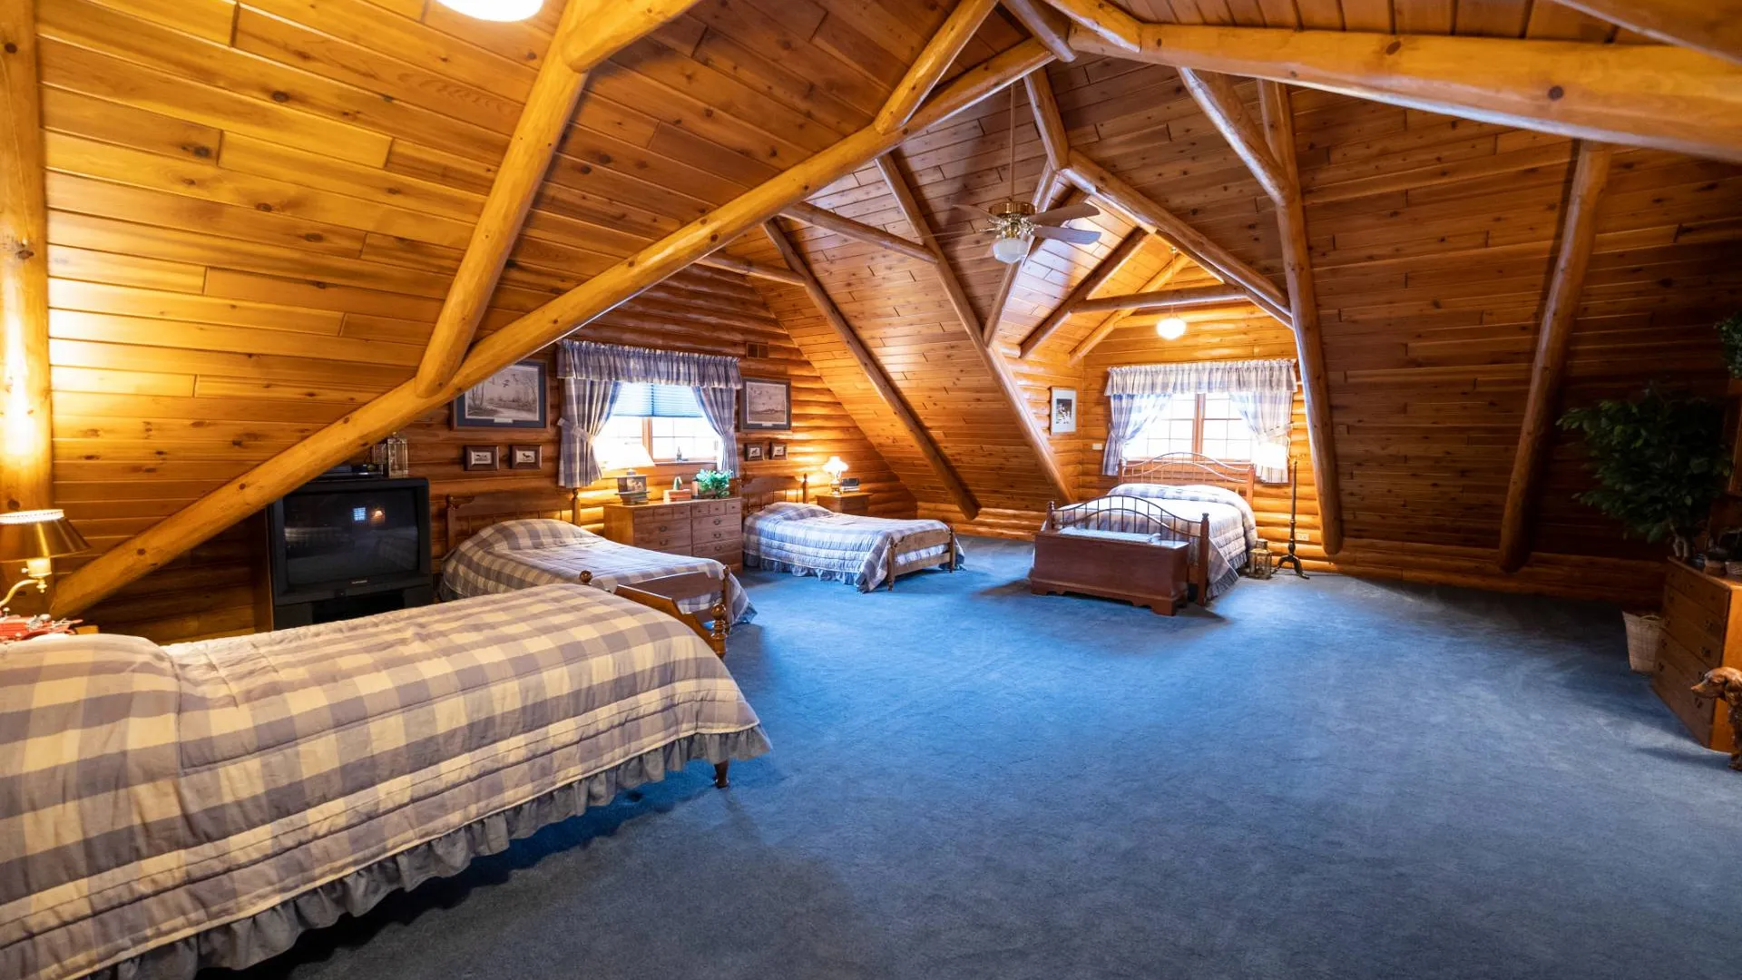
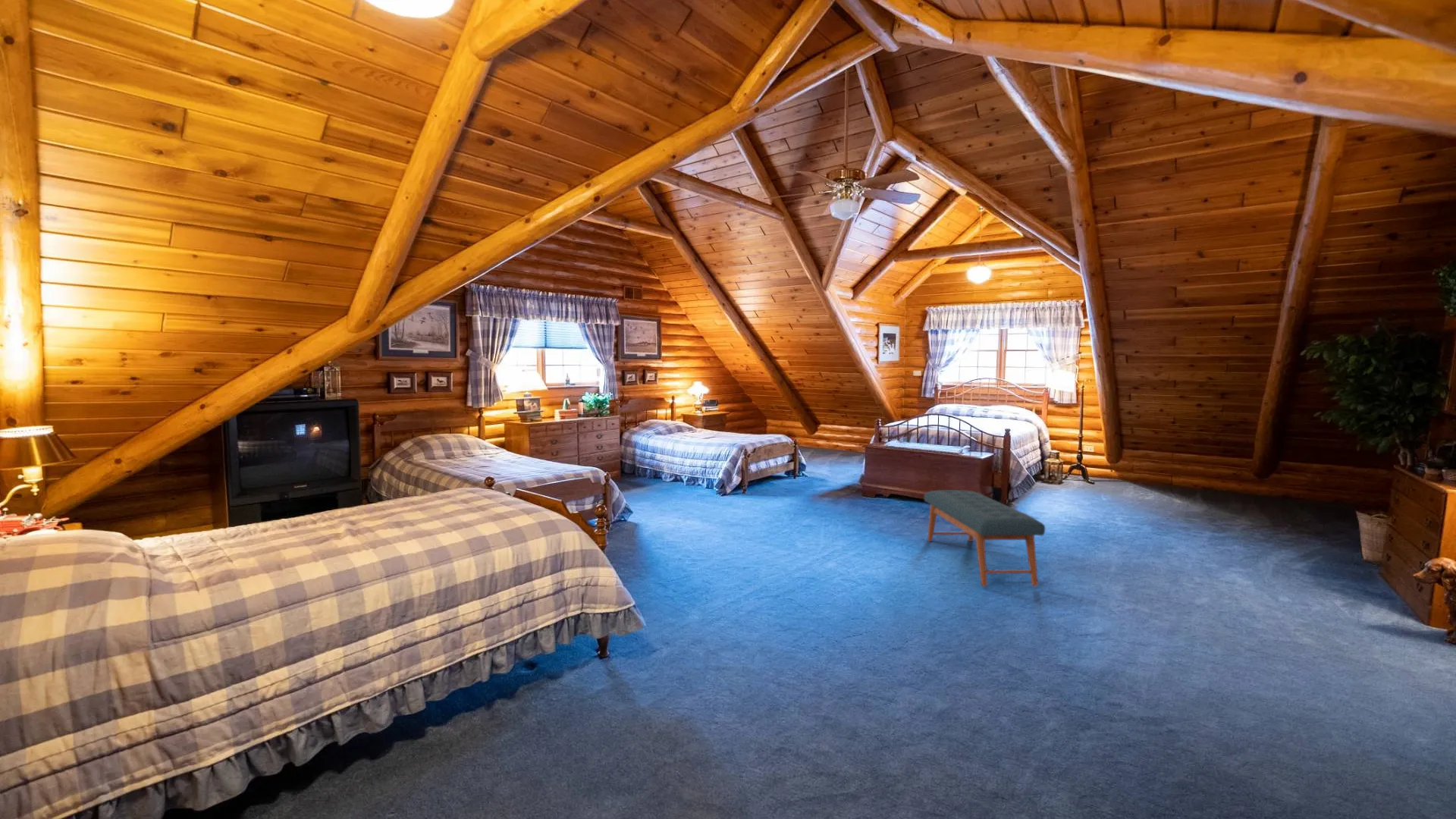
+ bench [924,489,1046,587]
